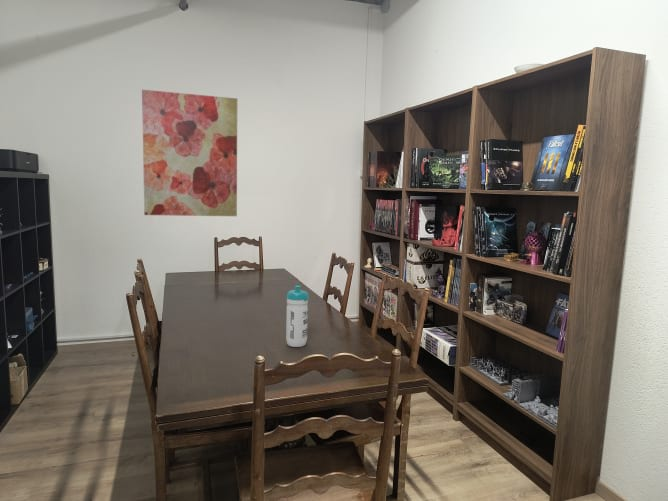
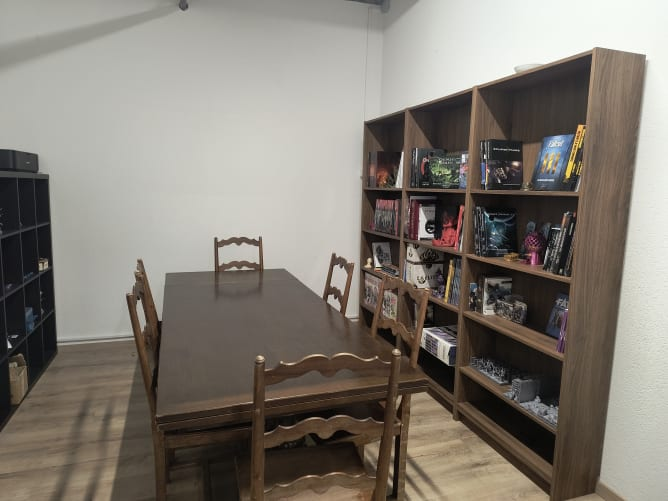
- wall art [141,89,238,217]
- water bottle [285,284,310,348]
